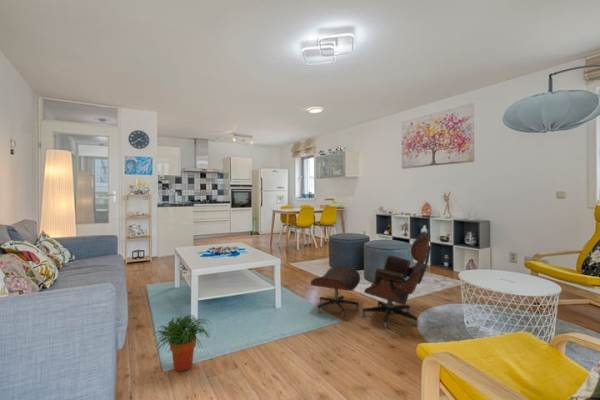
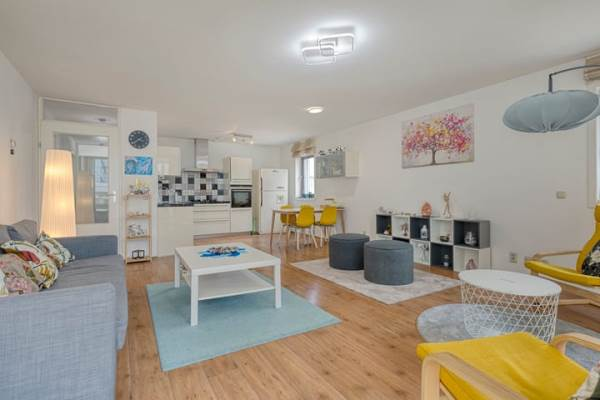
- potted plant [152,314,212,372]
- lounge chair [310,231,432,329]
